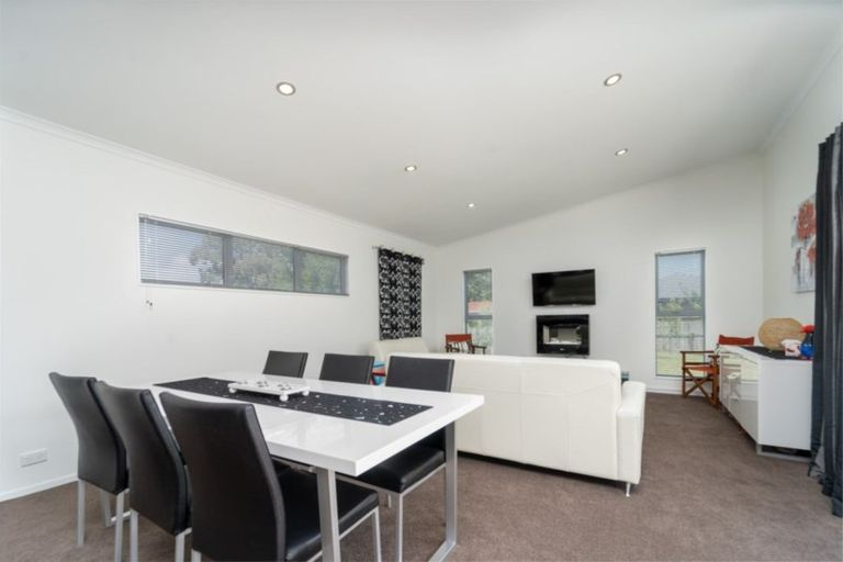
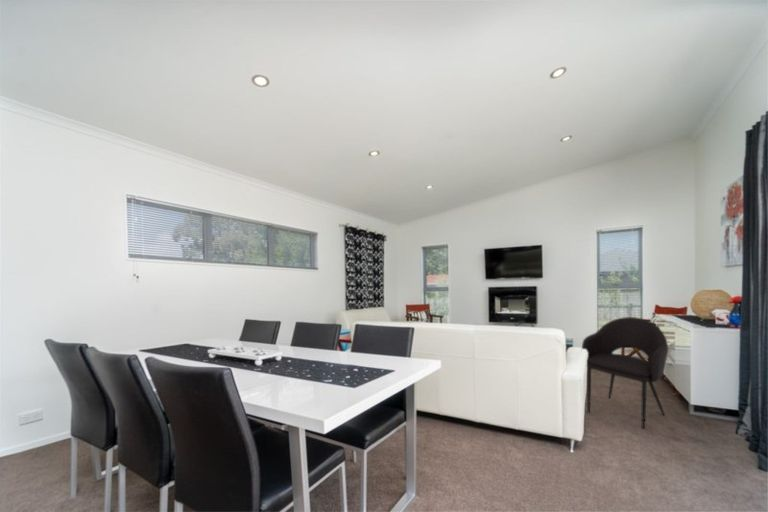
+ armchair [581,316,669,430]
